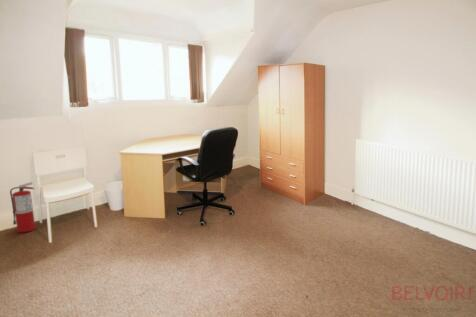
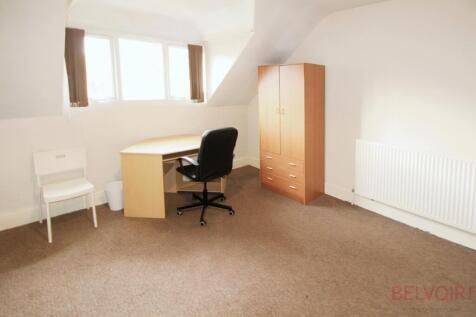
- fire extinguisher [9,181,36,234]
